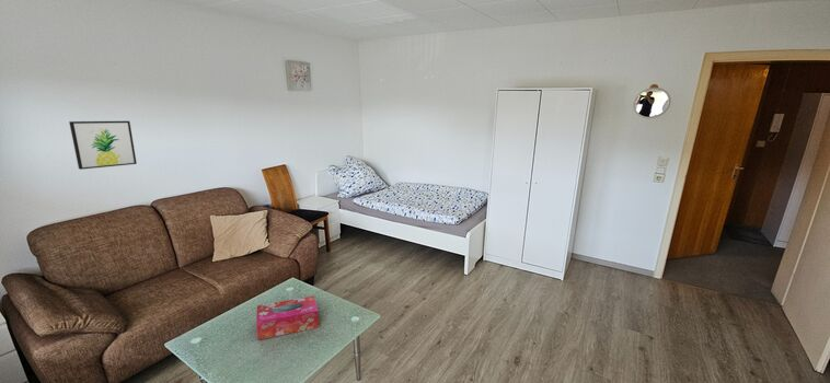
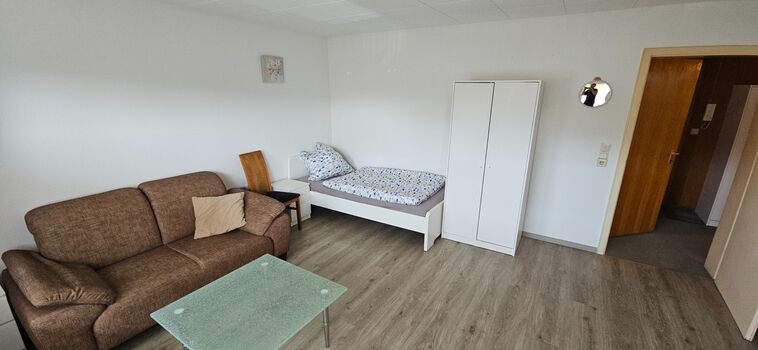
- tissue box [255,294,320,340]
- wall art [68,120,138,171]
